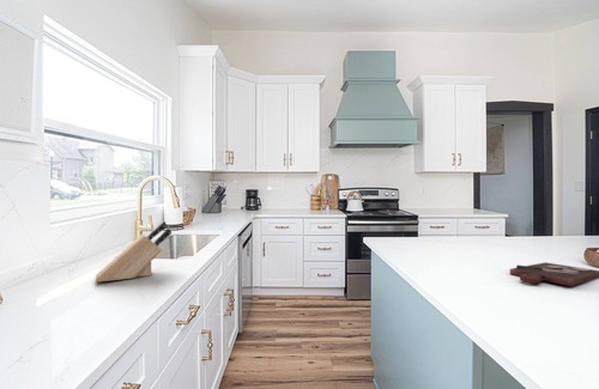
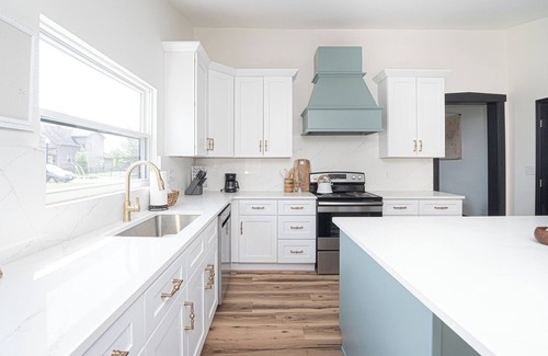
- cutting board [509,261,599,287]
- knife block [93,220,173,282]
